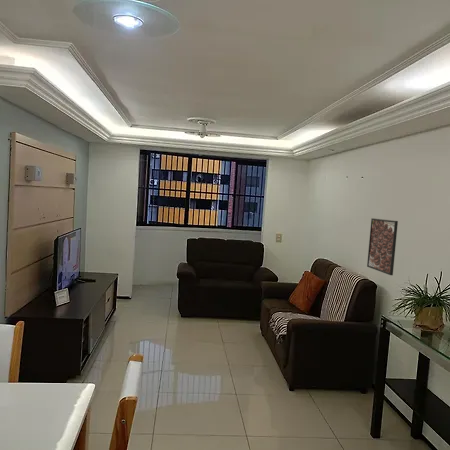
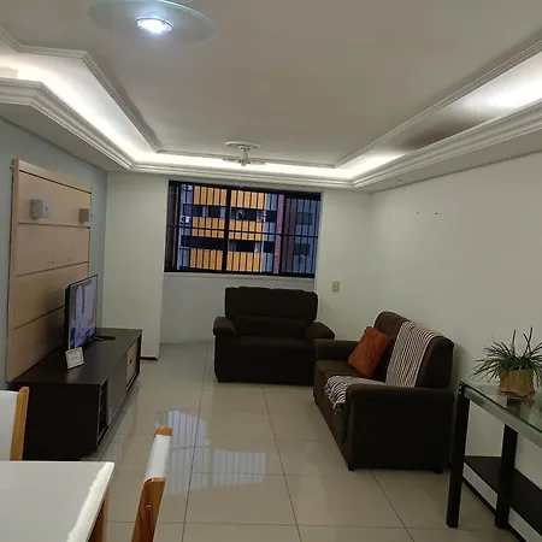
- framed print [366,217,399,276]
